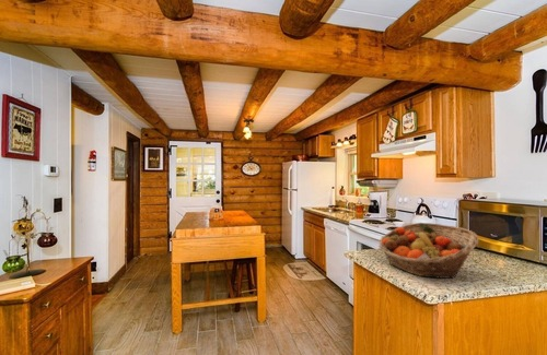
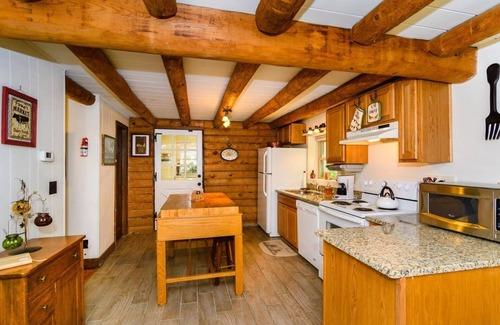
- fruit basket [377,222,479,280]
